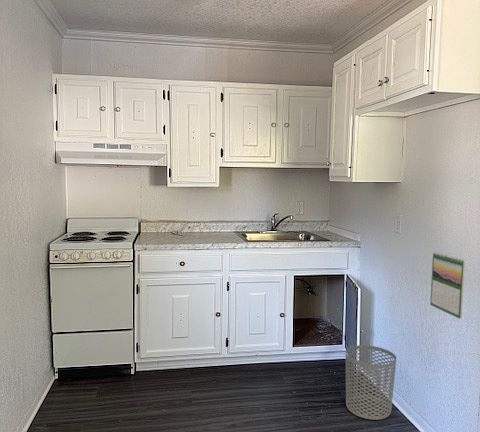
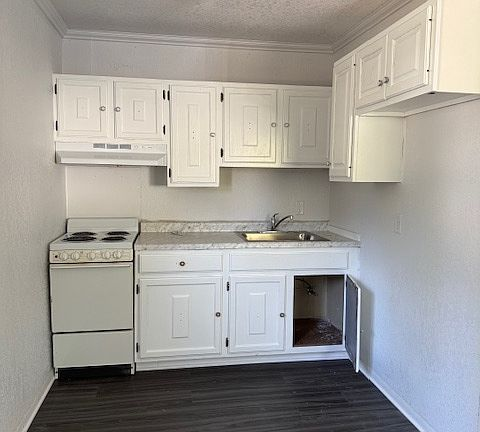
- calendar [429,251,466,320]
- waste bin [345,344,397,421]
